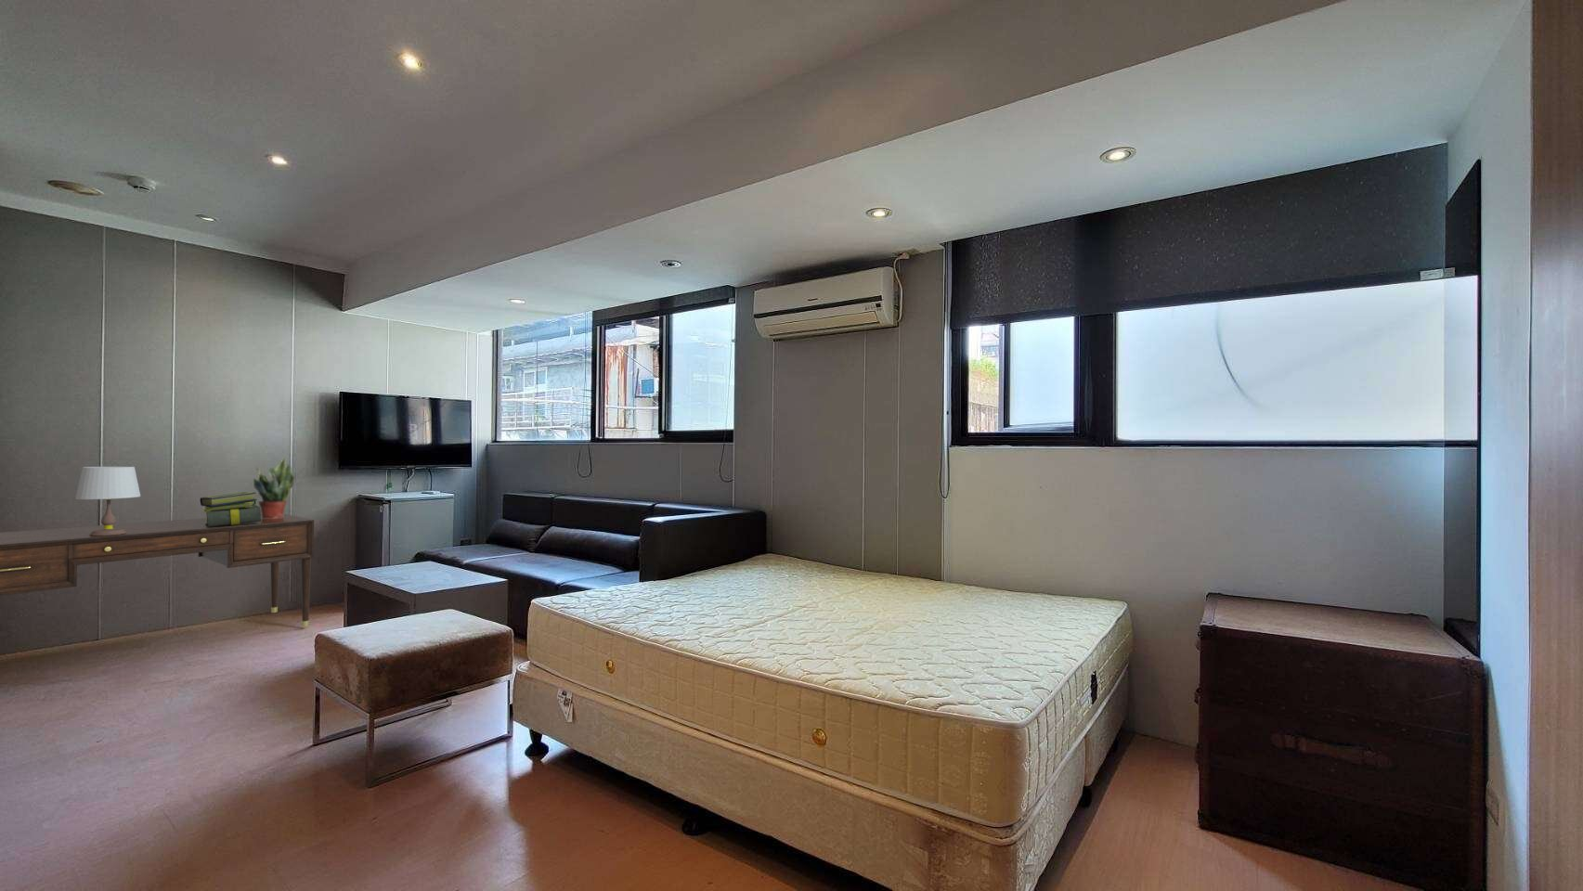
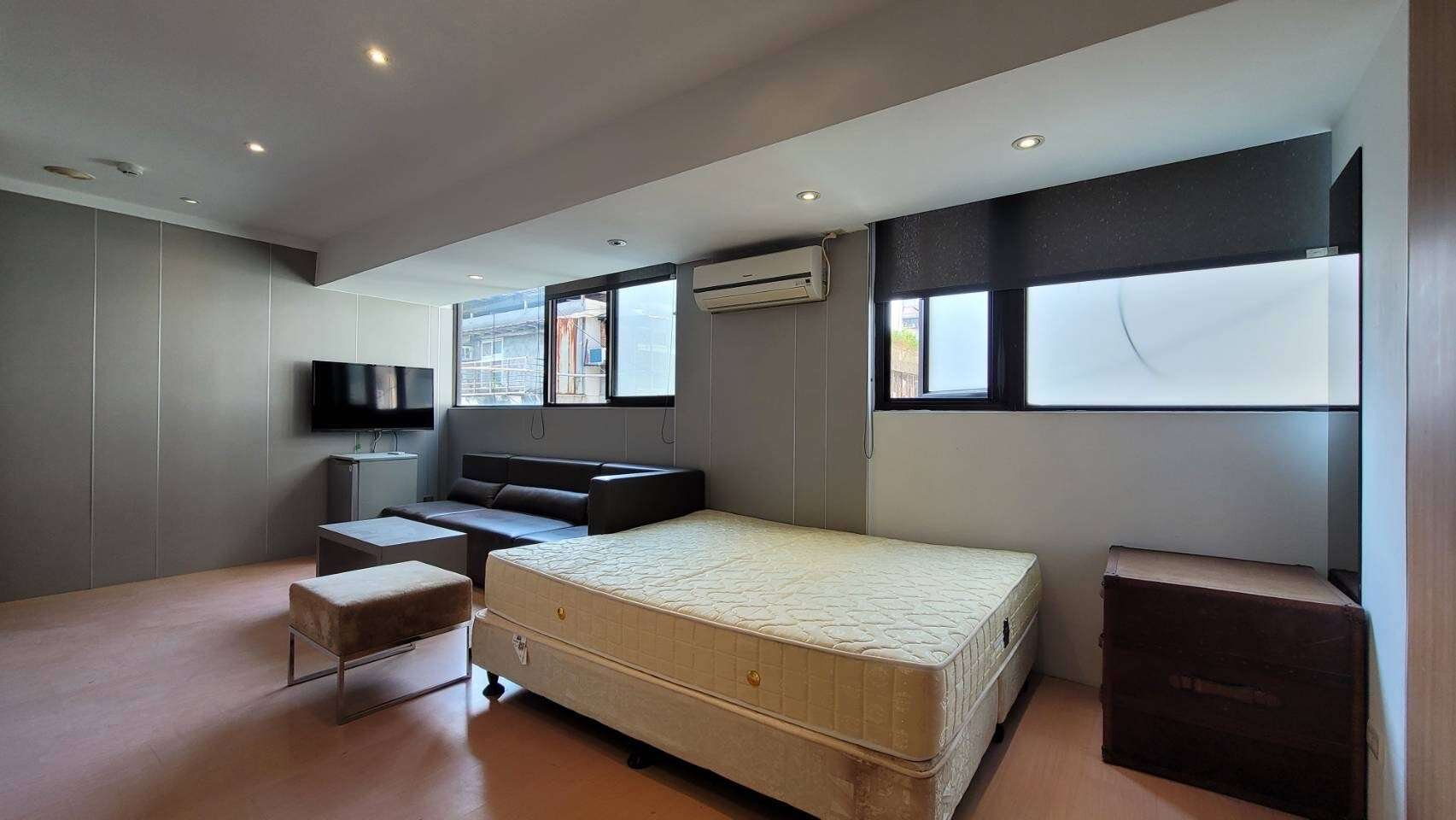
- desk [0,513,314,627]
- table lamp [74,466,141,536]
- stack of books [199,491,262,527]
- potted plant [252,456,297,518]
